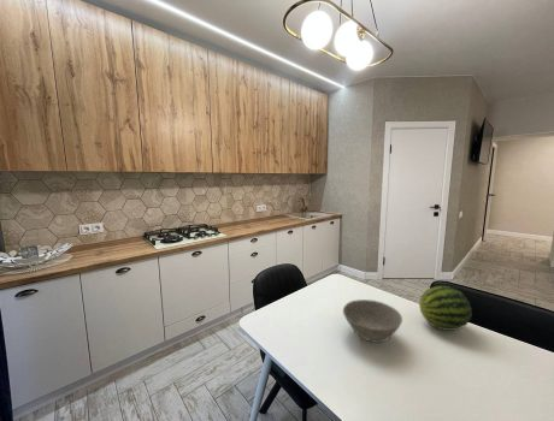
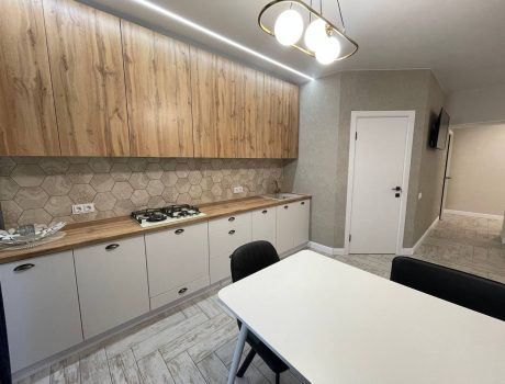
- fruit [418,285,473,332]
- bowl [342,298,403,344]
